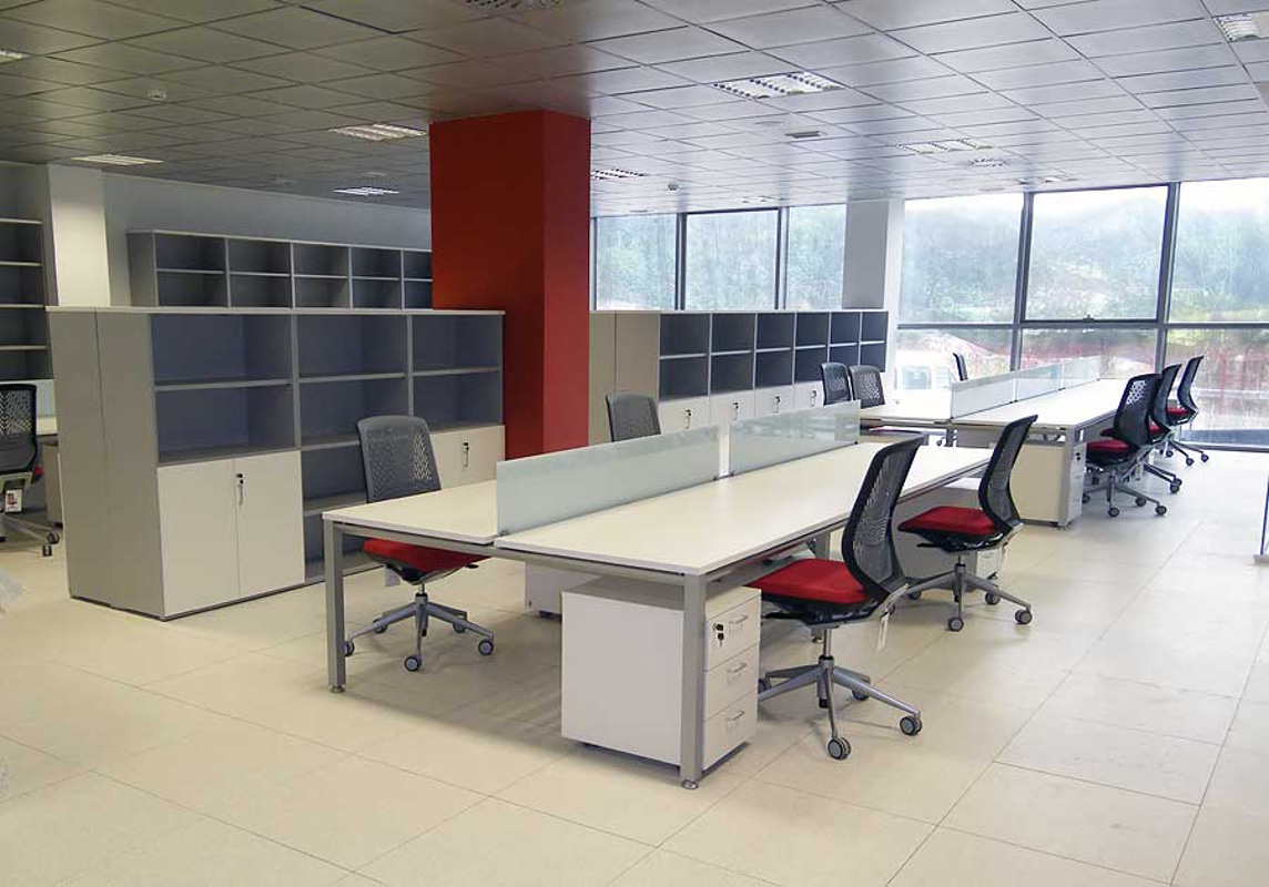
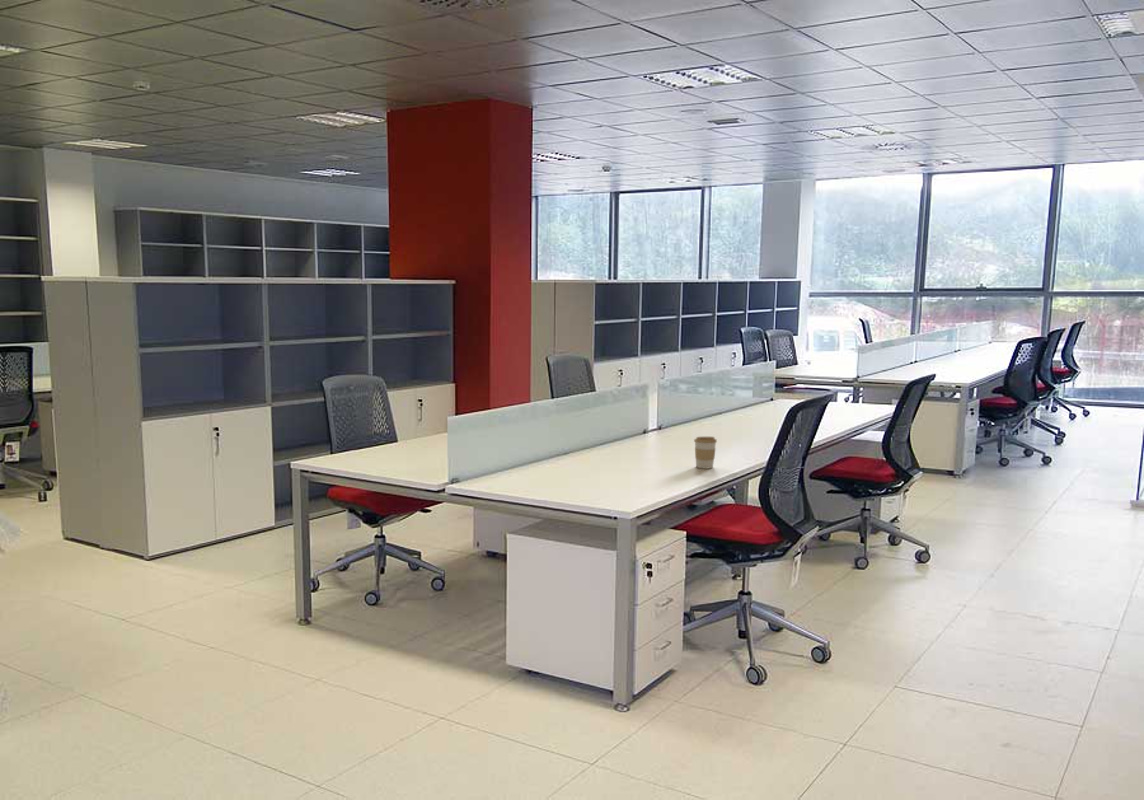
+ coffee cup [693,436,718,470]
